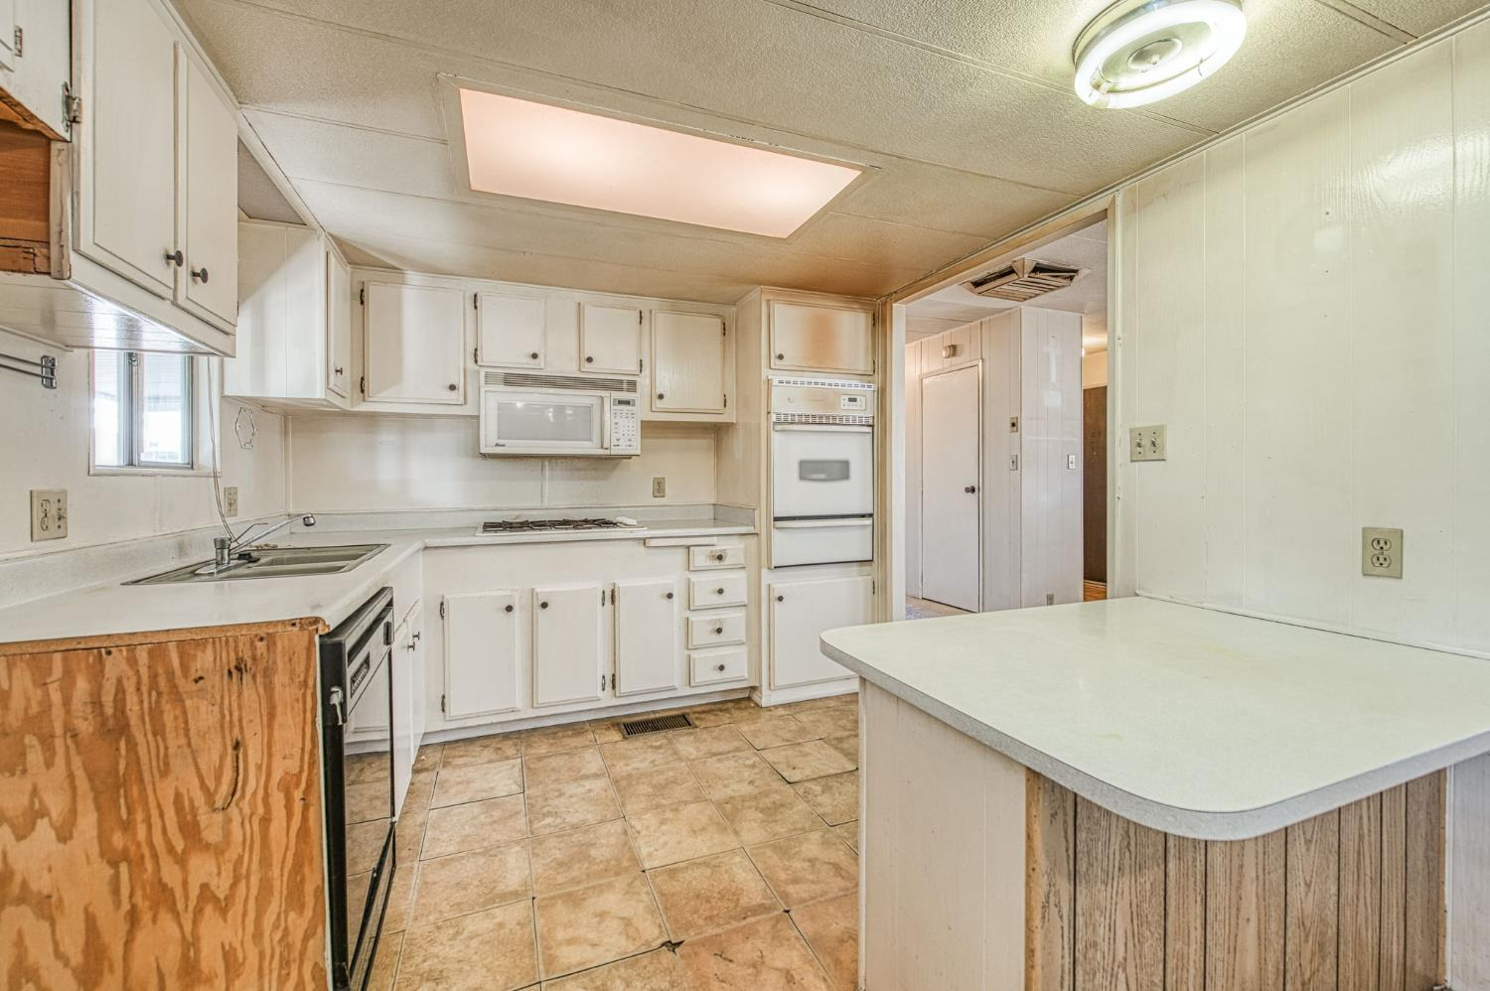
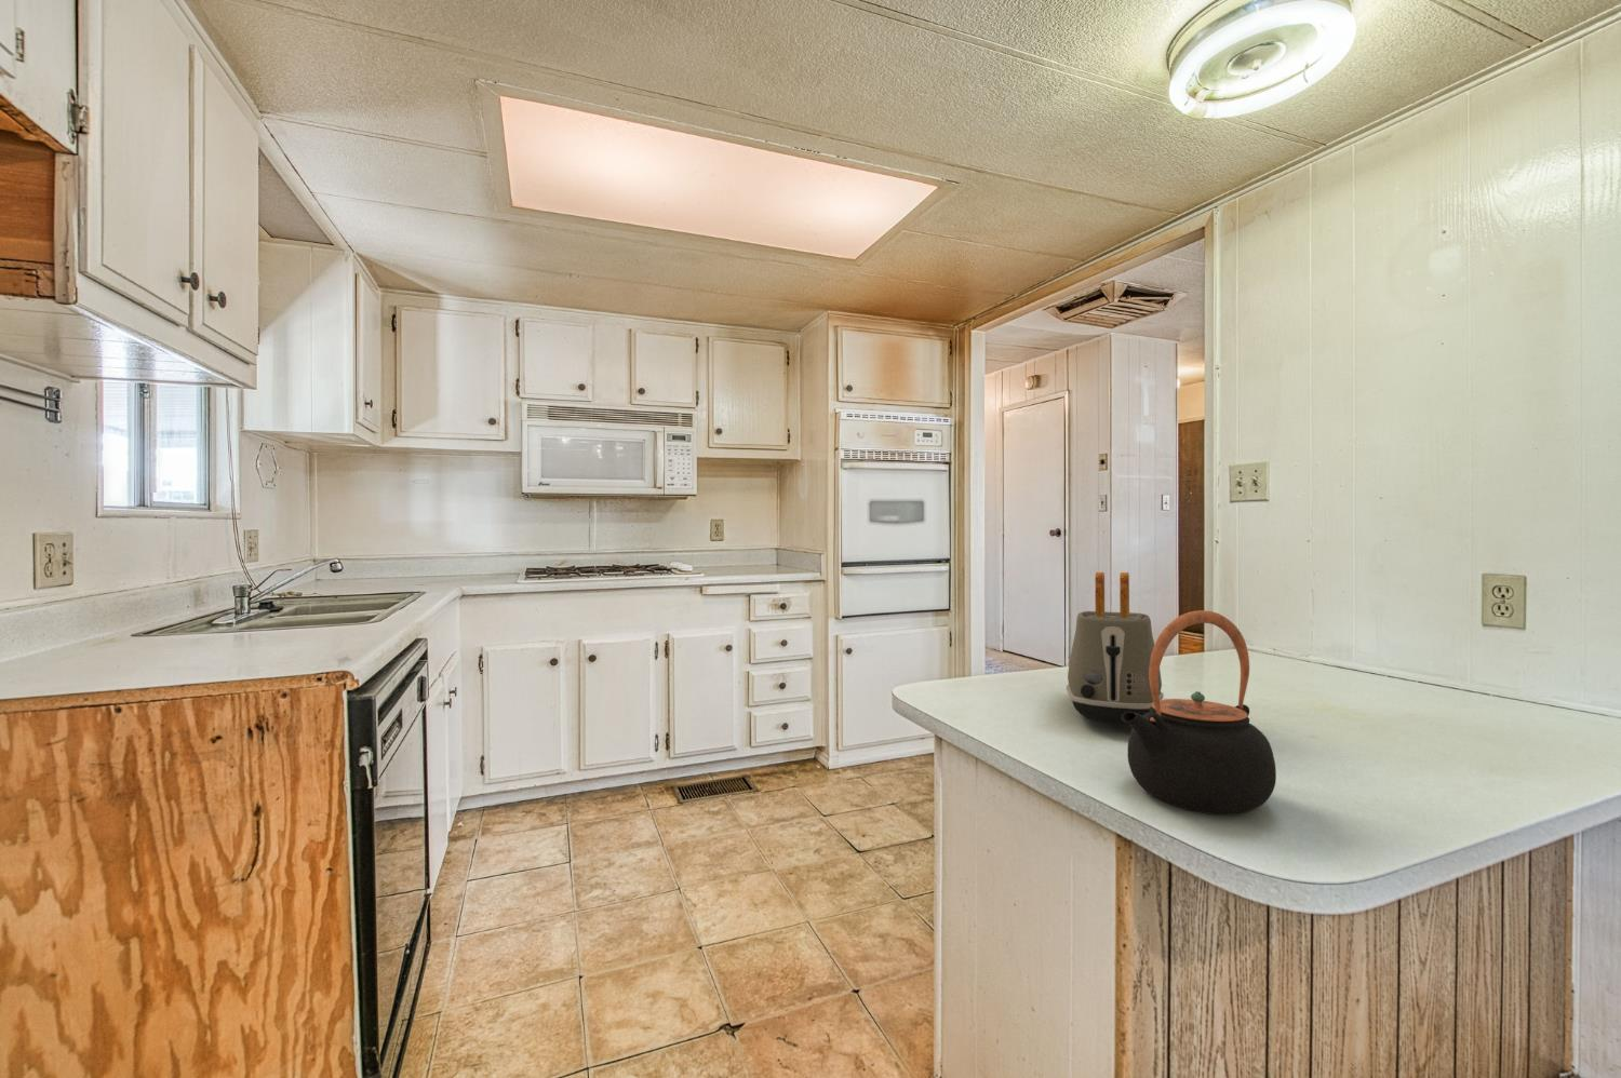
+ teapot [1122,609,1277,816]
+ toaster [1065,571,1164,725]
